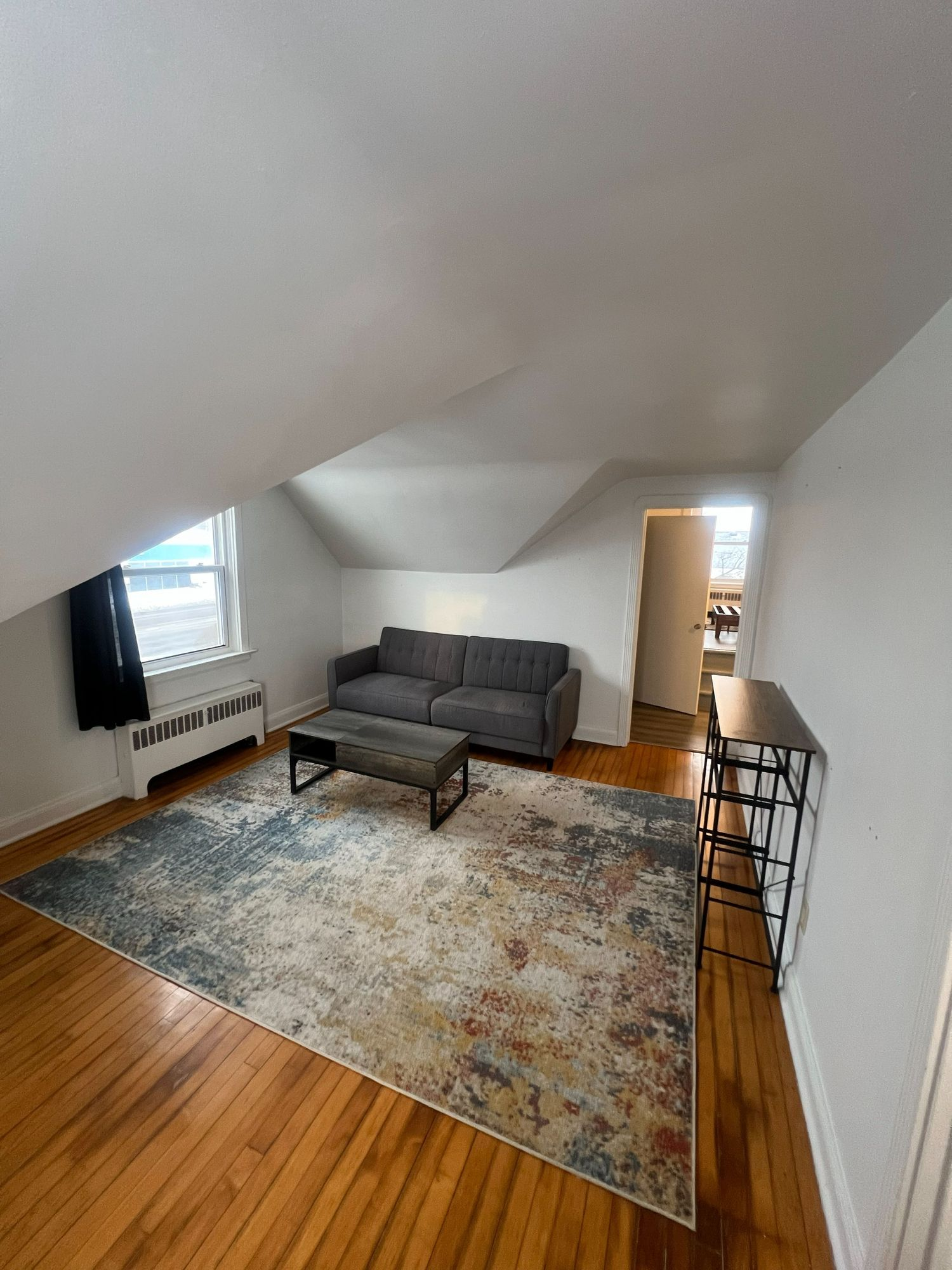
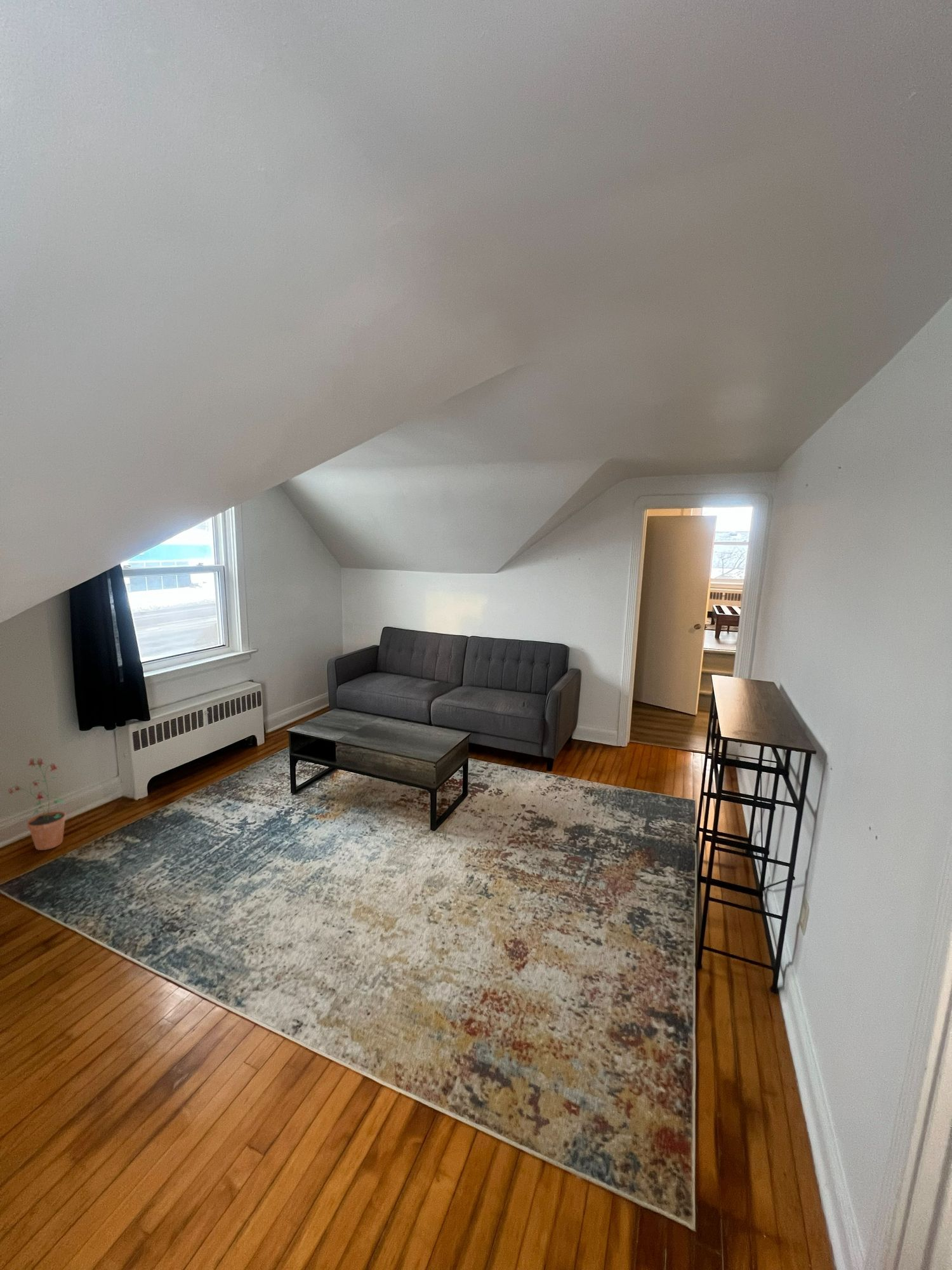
+ potted plant [7,758,67,851]
